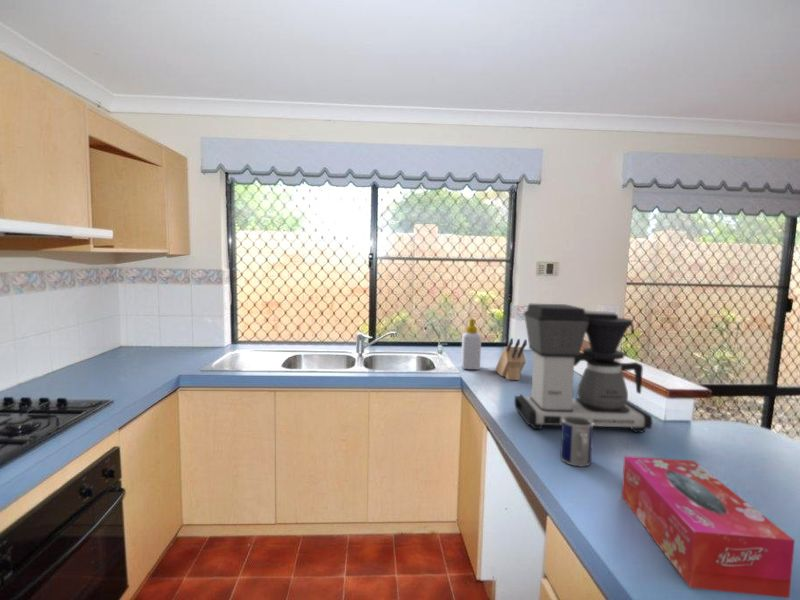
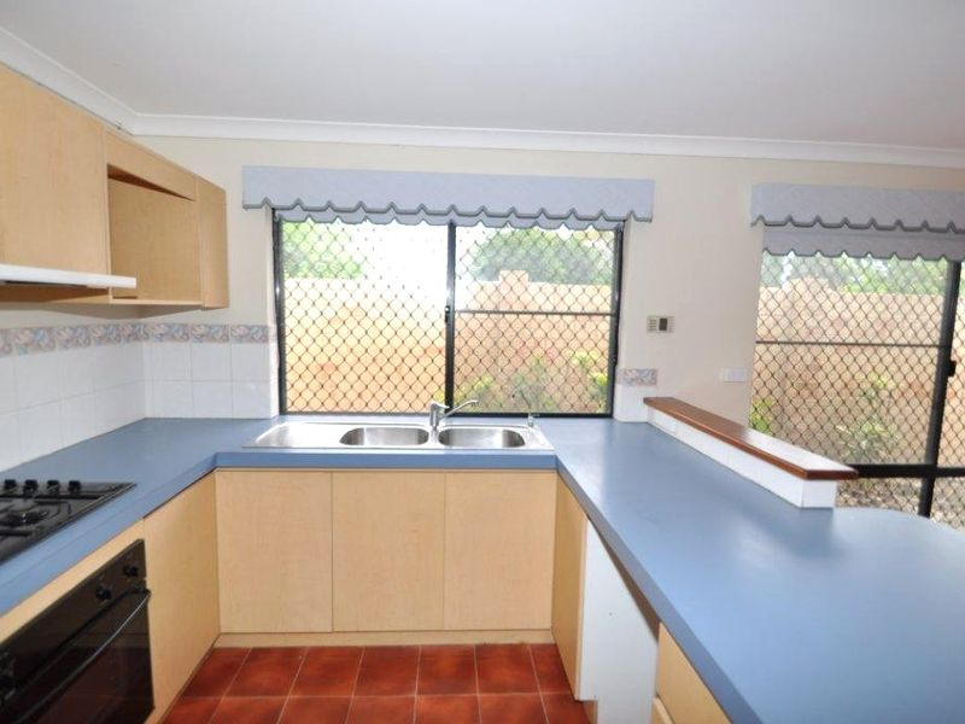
- mug [559,416,595,468]
- coffee maker [514,303,653,433]
- knife block [495,337,528,381]
- tissue box [621,455,796,599]
- soap bottle [460,317,482,371]
